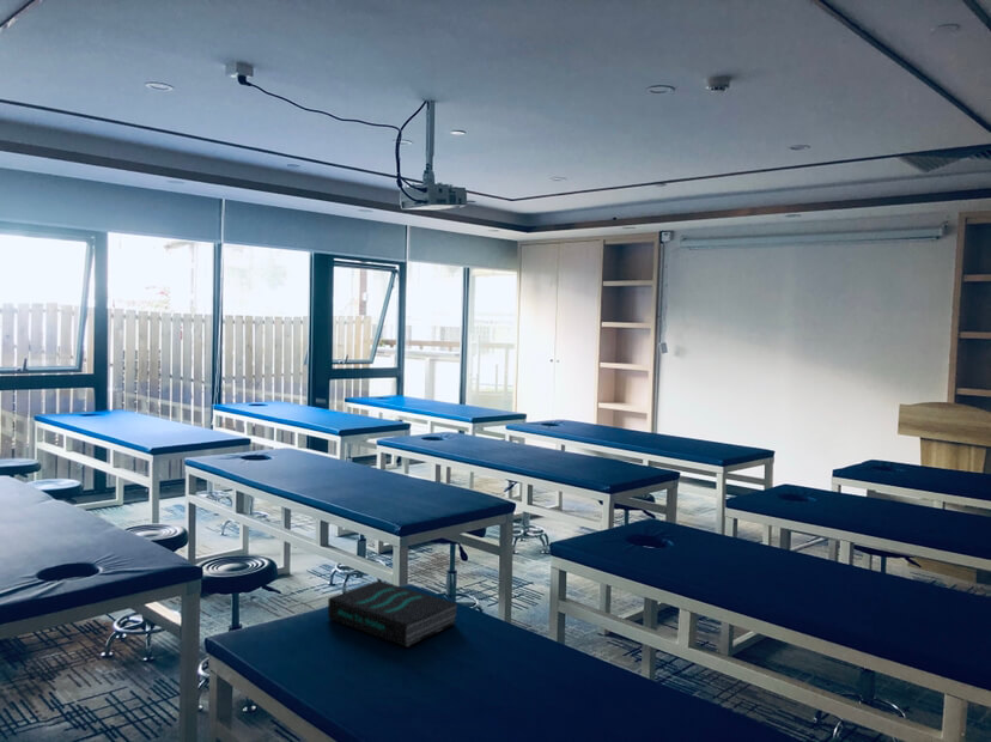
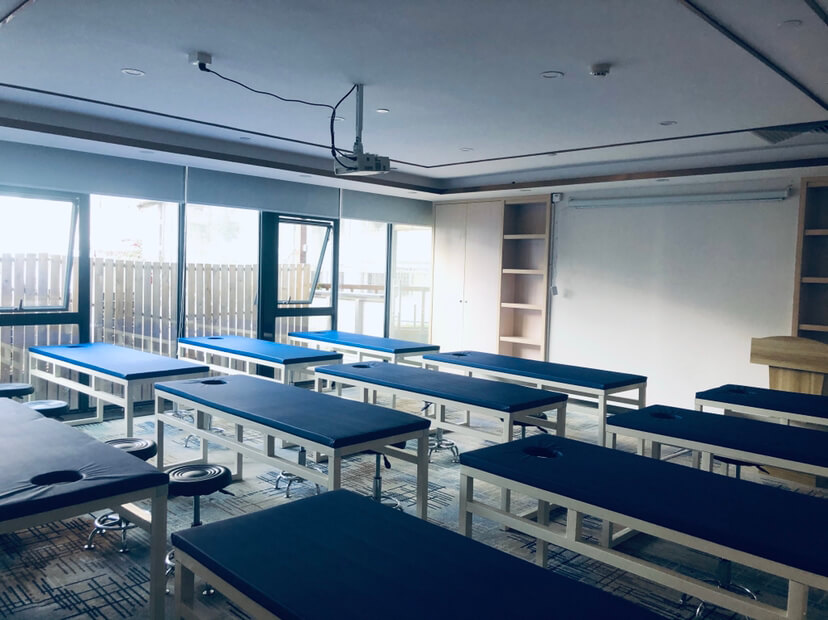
- book [327,579,458,647]
